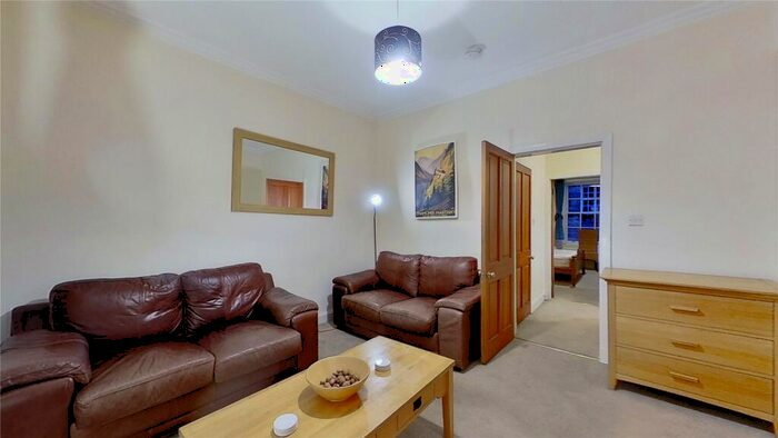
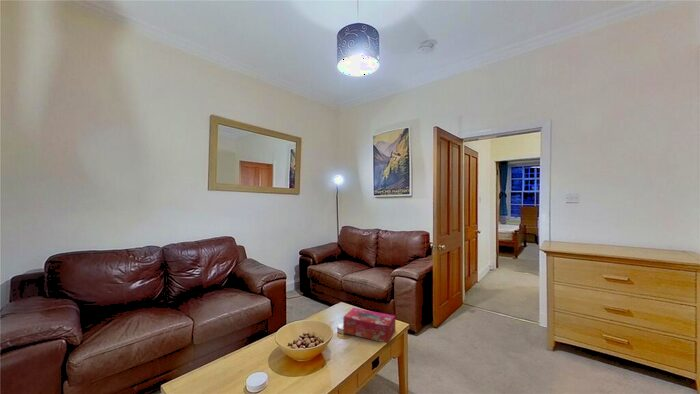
+ tissue box [342,307,396,344]
